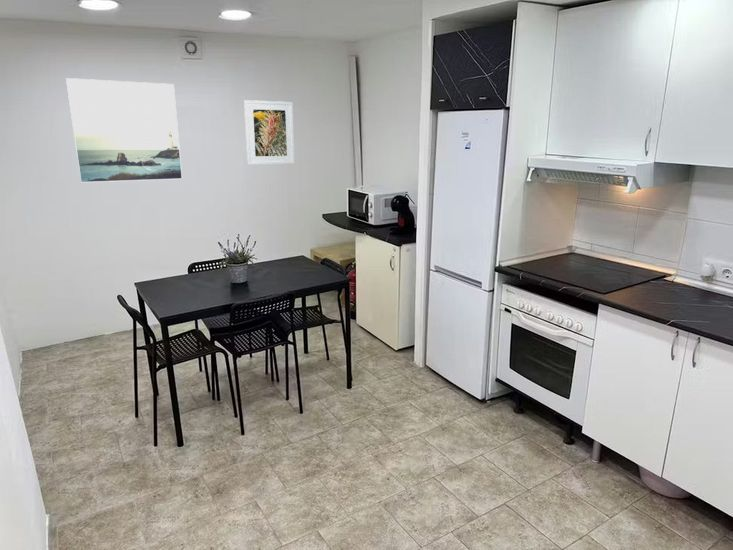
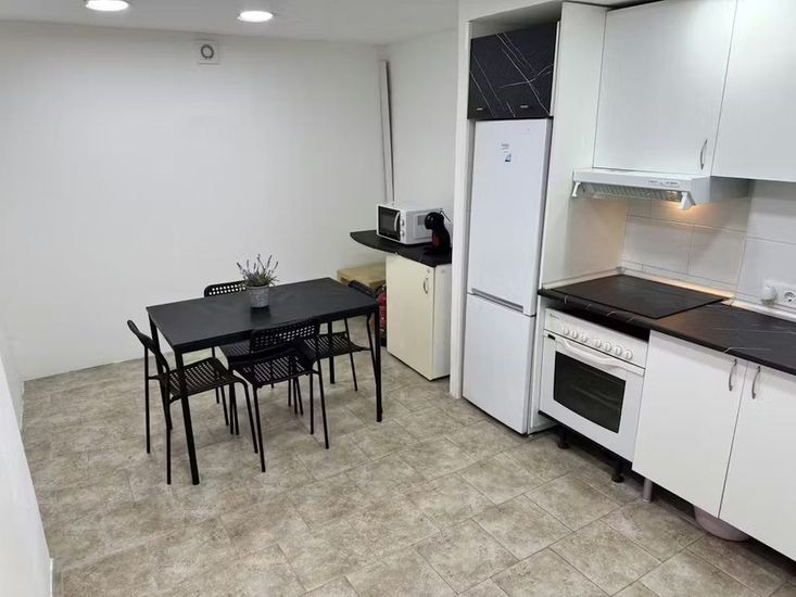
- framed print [243,99,296,166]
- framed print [65,77,183,183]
